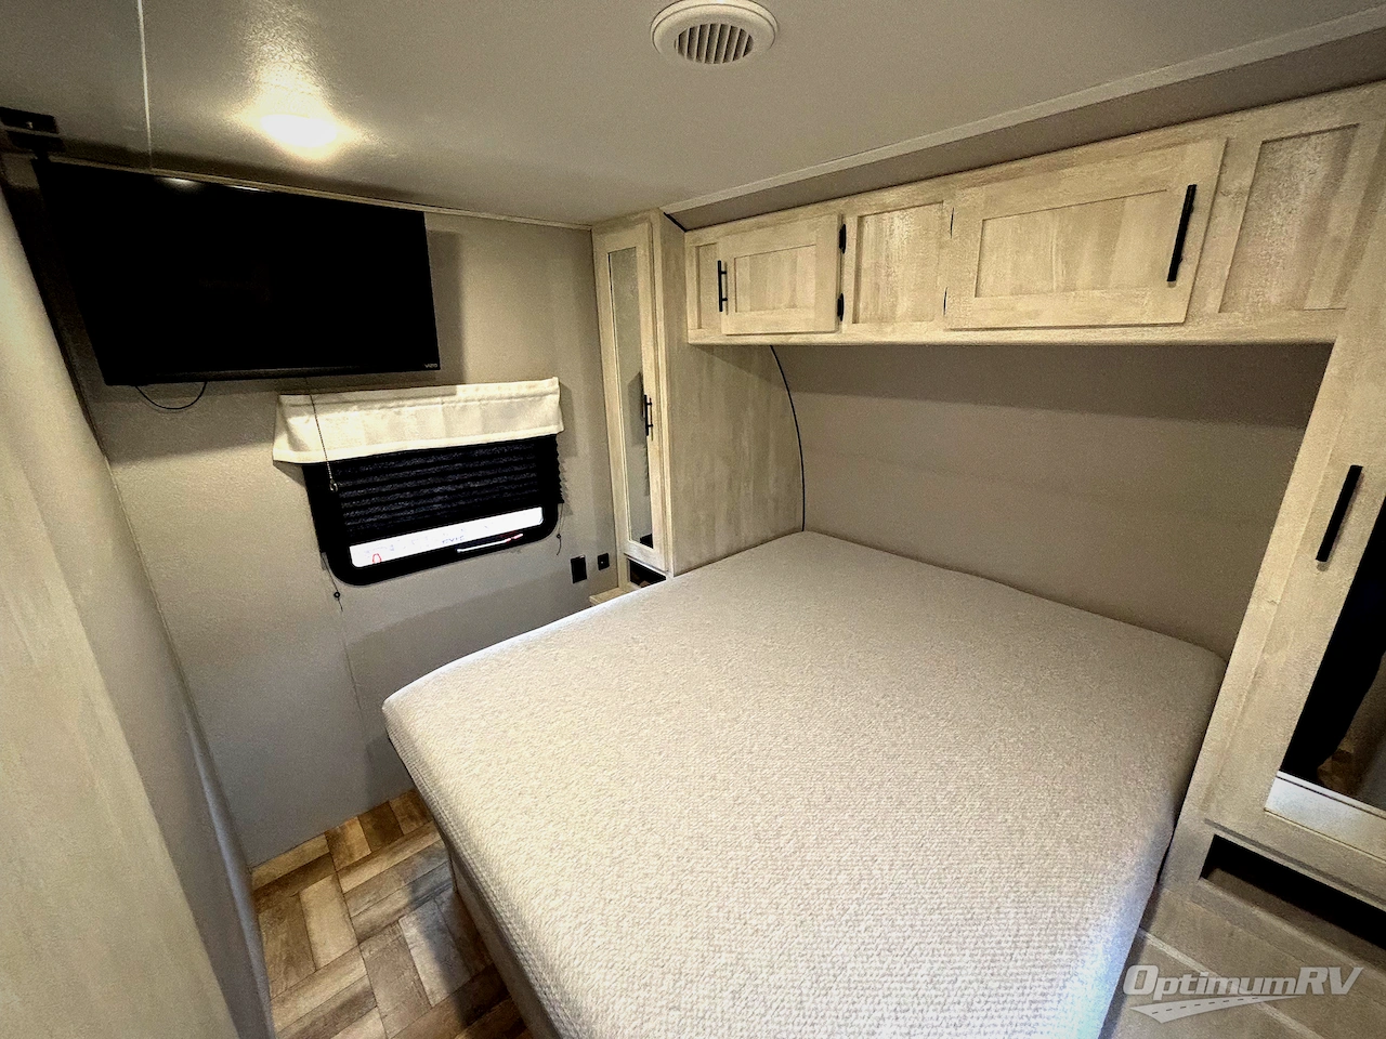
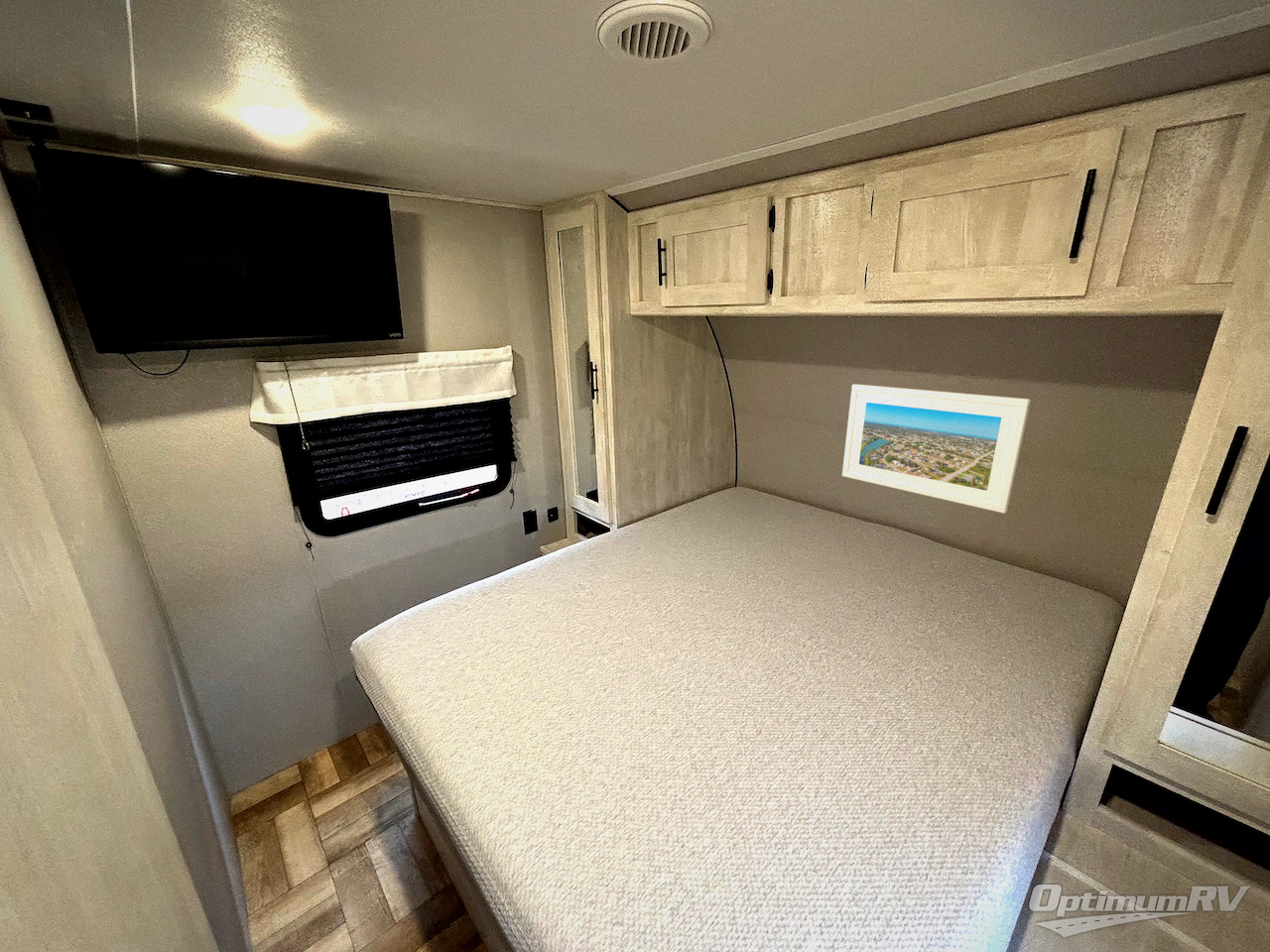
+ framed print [841,383,1032,514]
